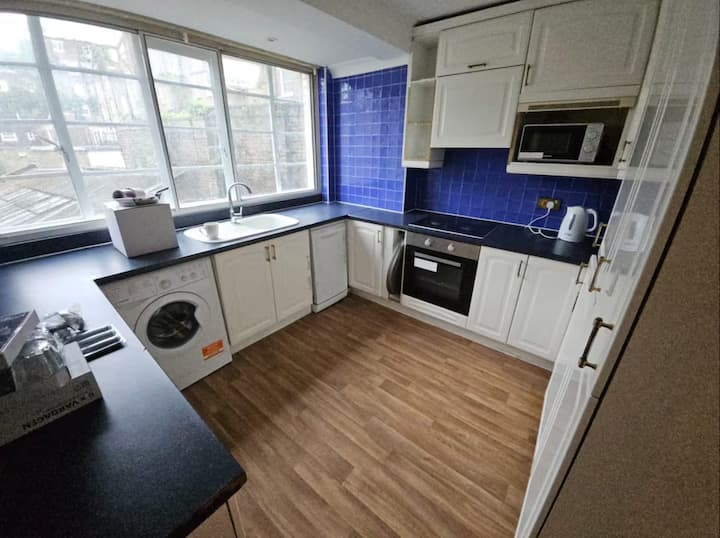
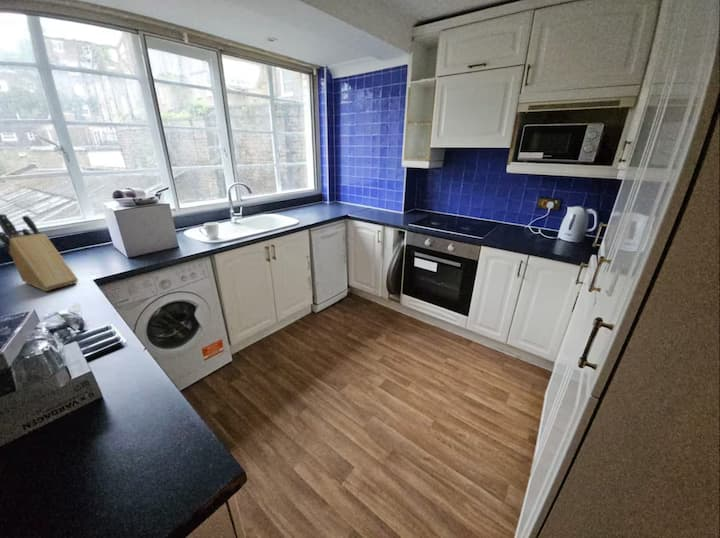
+ knife block [0,213,79,292]
